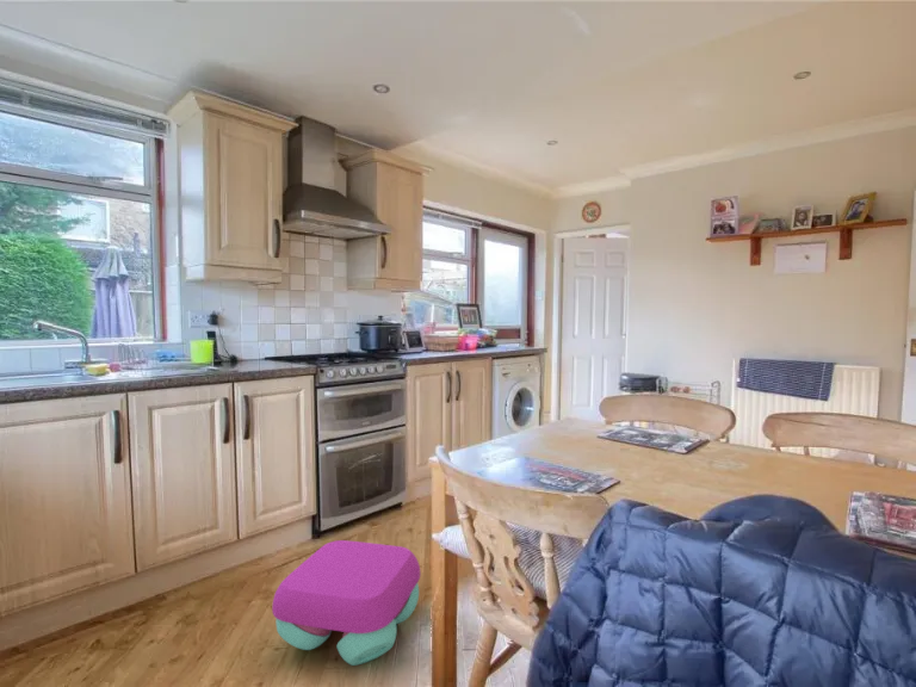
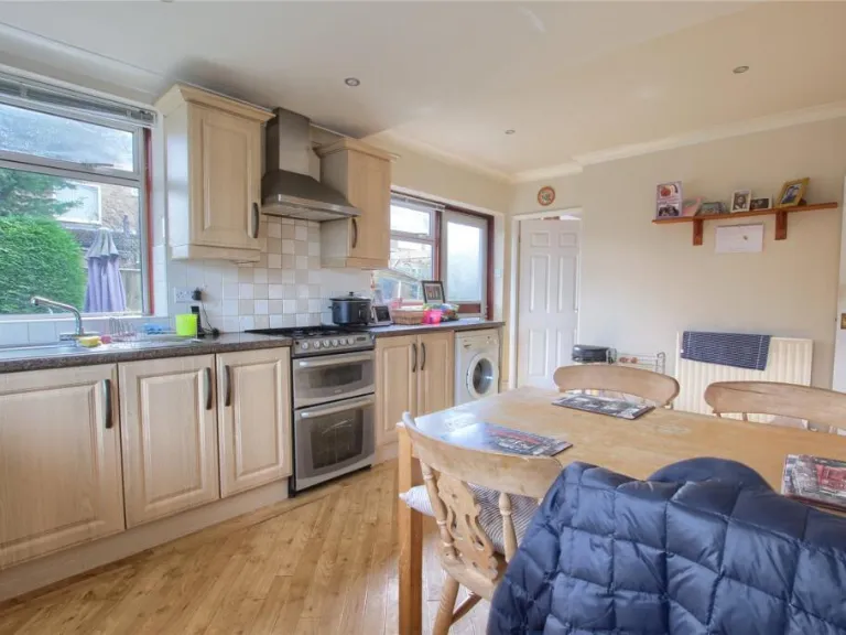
- stool [271,539,421,667]
